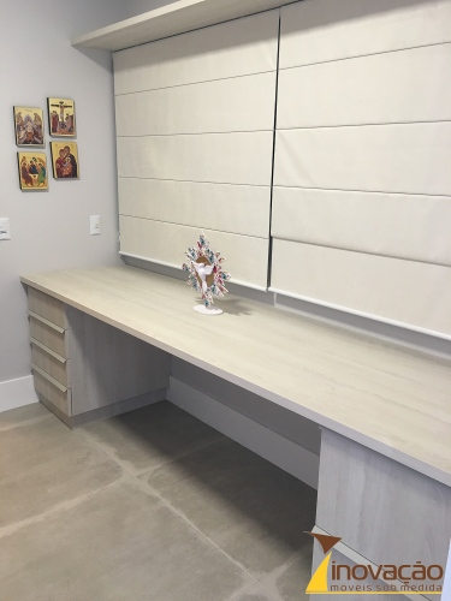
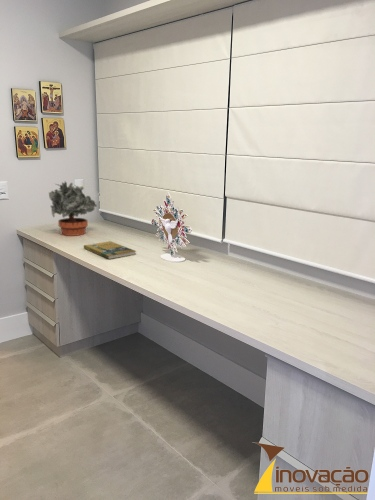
+ potted plant [48,180,98,237]
+ booklet [83,240,137,260]
